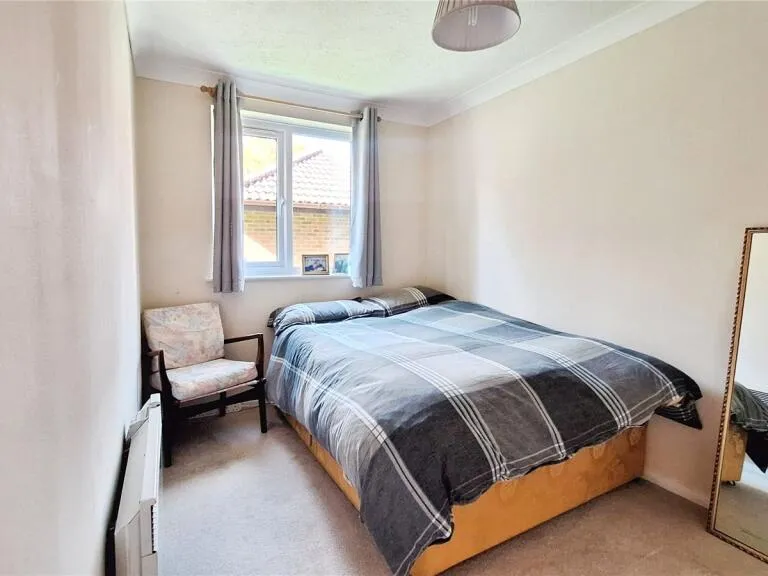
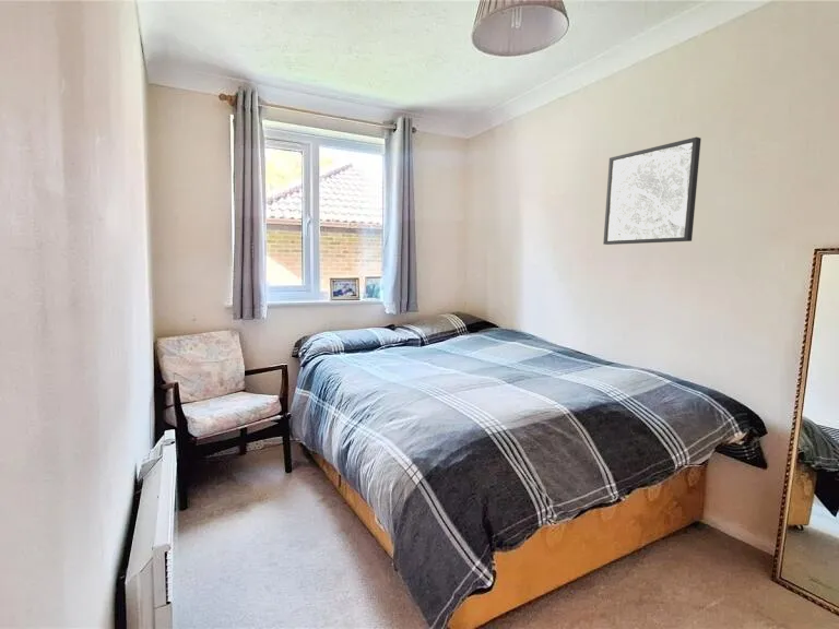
+ wall art [602,135,702,246]
